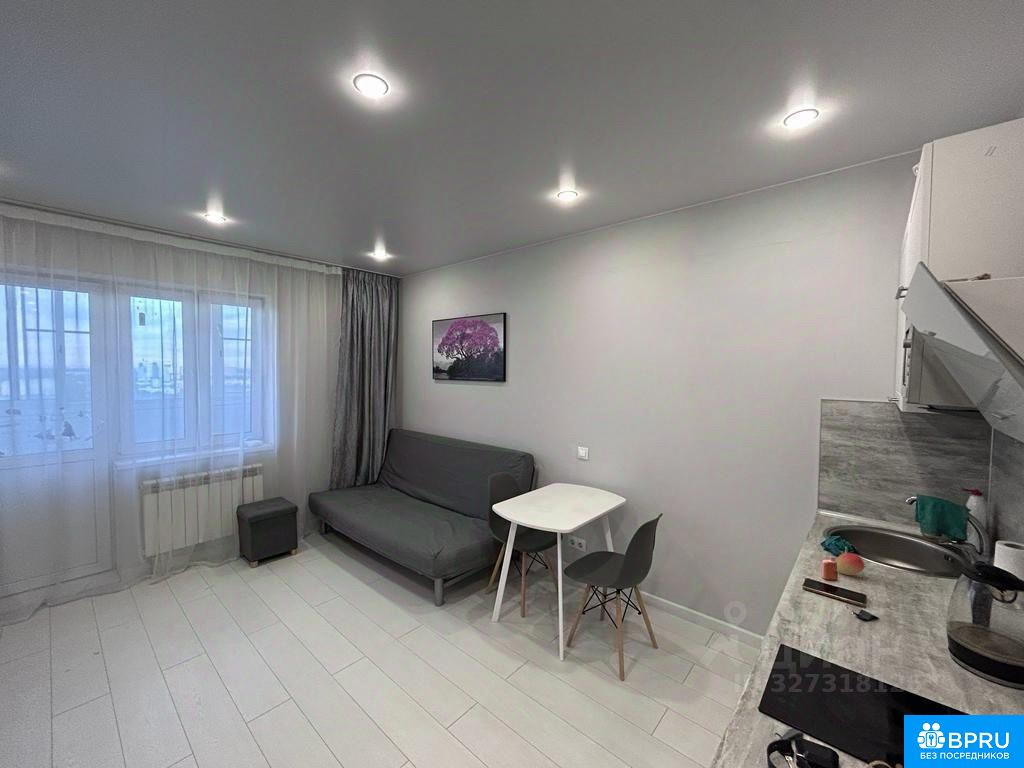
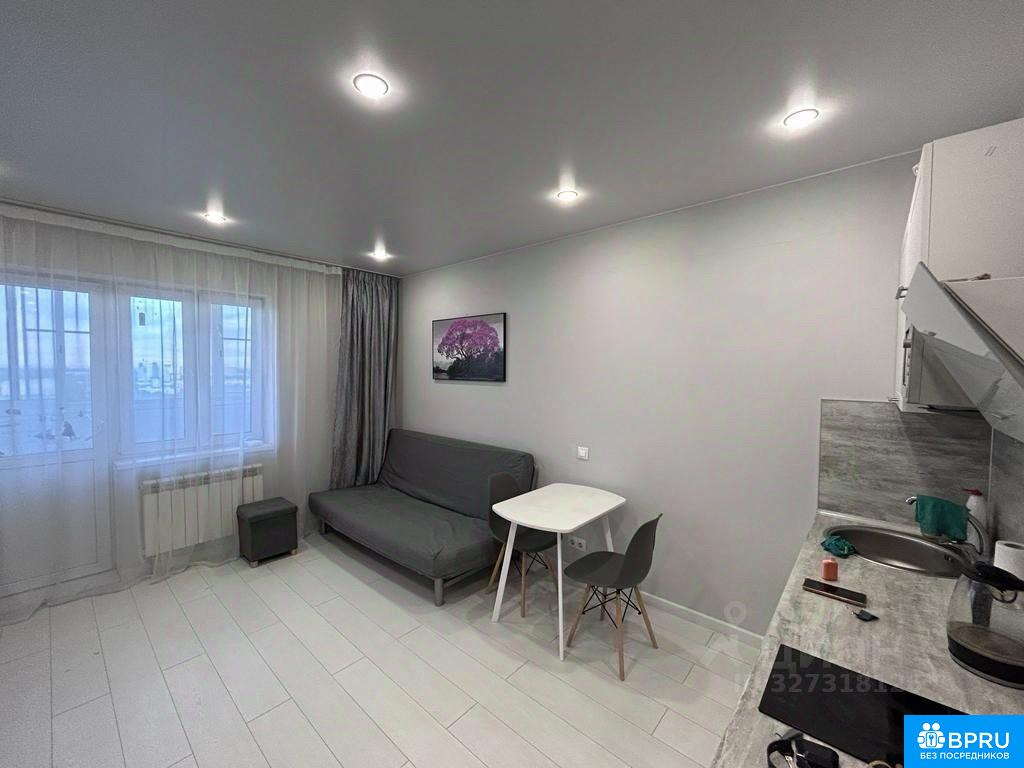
- fruit [835,552,866,576]
